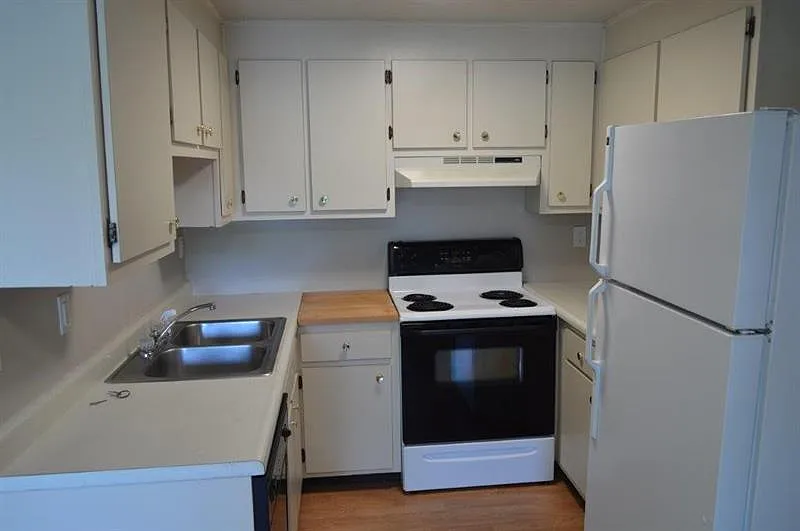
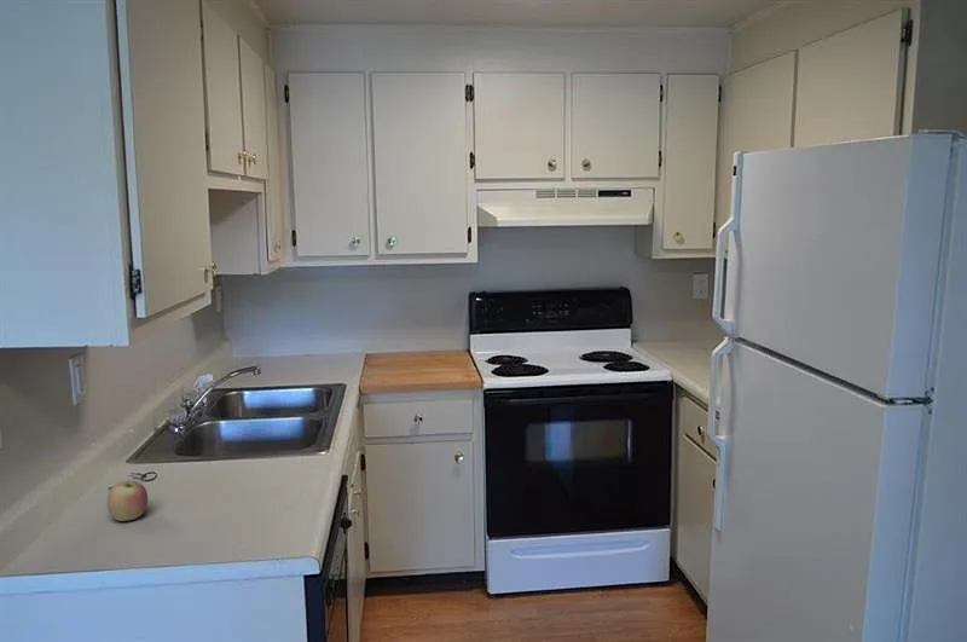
+ apple [106,480,149,522]
